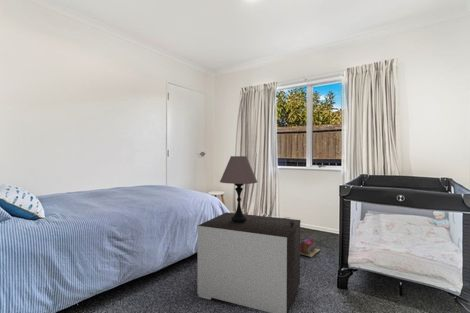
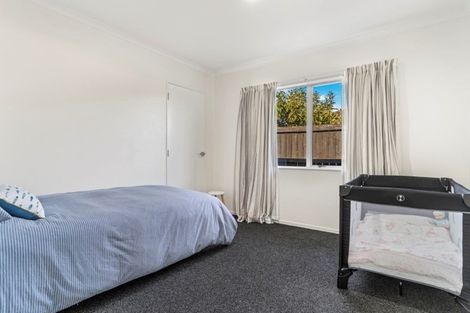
- table lamp [219,155,294,225]
- toy house [300,236,321,258]
- nightstand [196,211,301,313]
